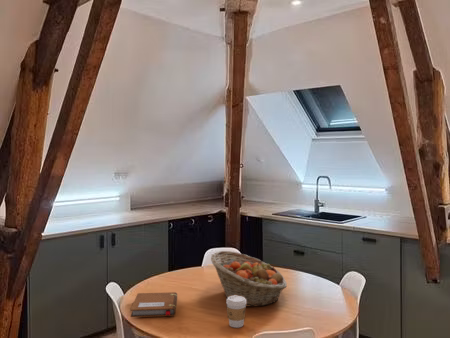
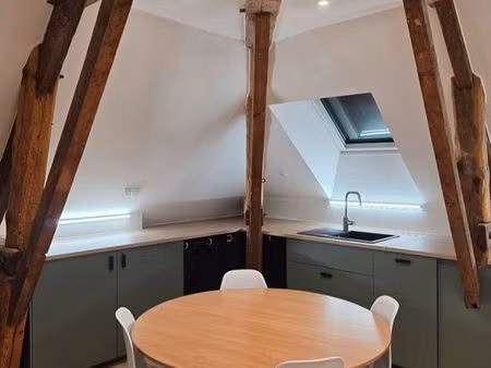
- coffee cup [225,295,247,329]
- notebook [130,291,178,318]
- fruit basket [210,250,288,307]
